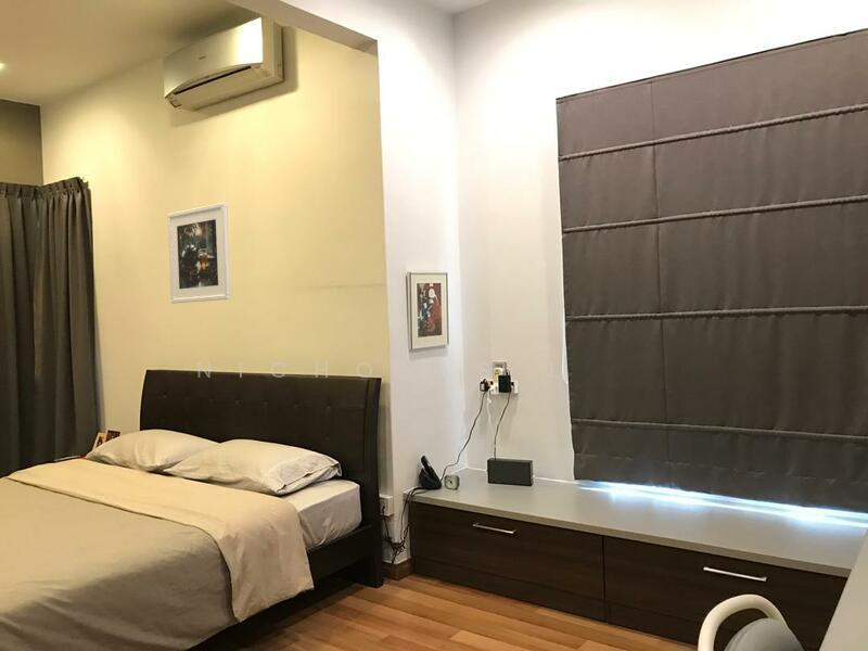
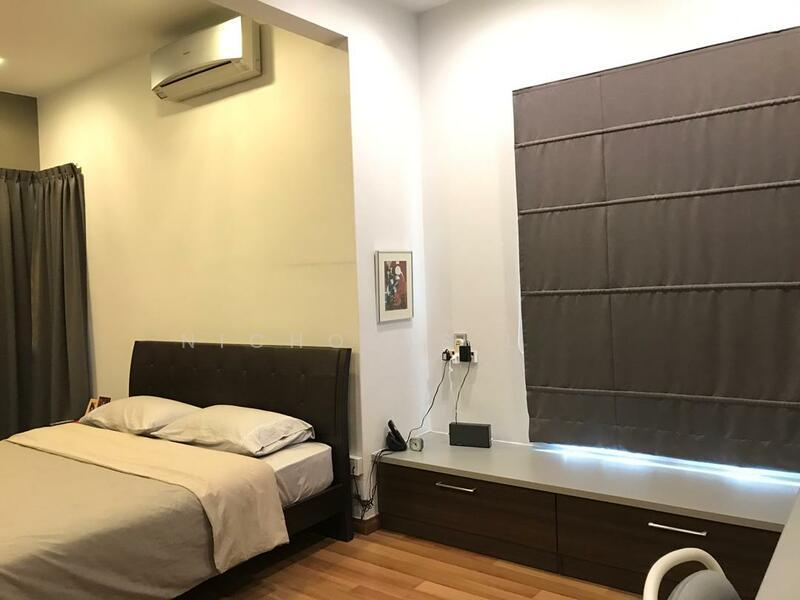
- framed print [166,202,231,305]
